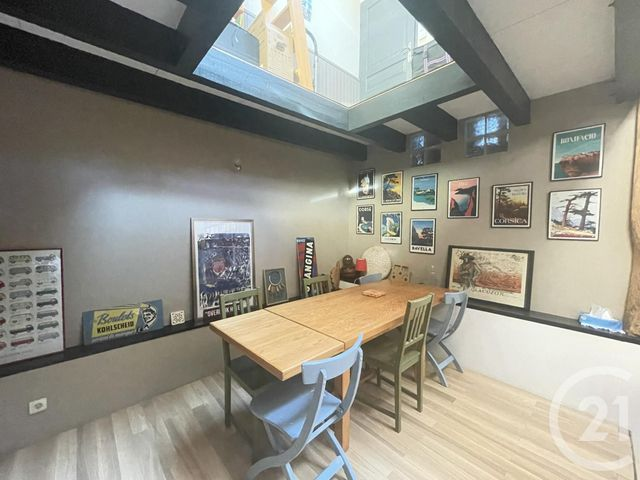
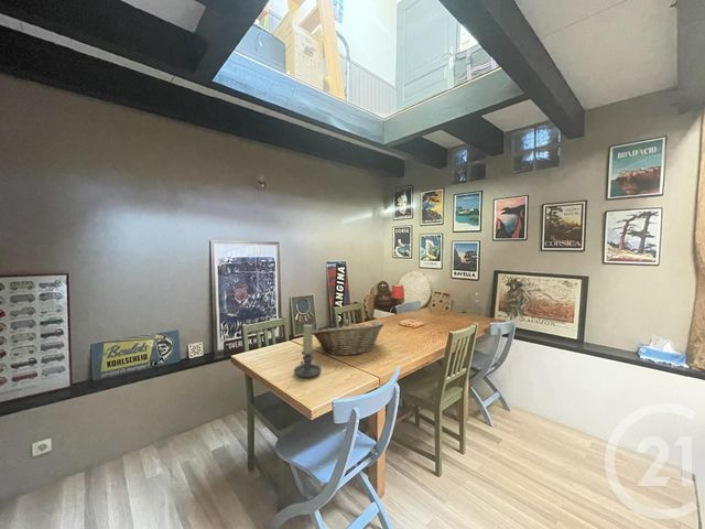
+ candle holder [293,323,323,378]
+ fruit basket [313,320,386,356]
